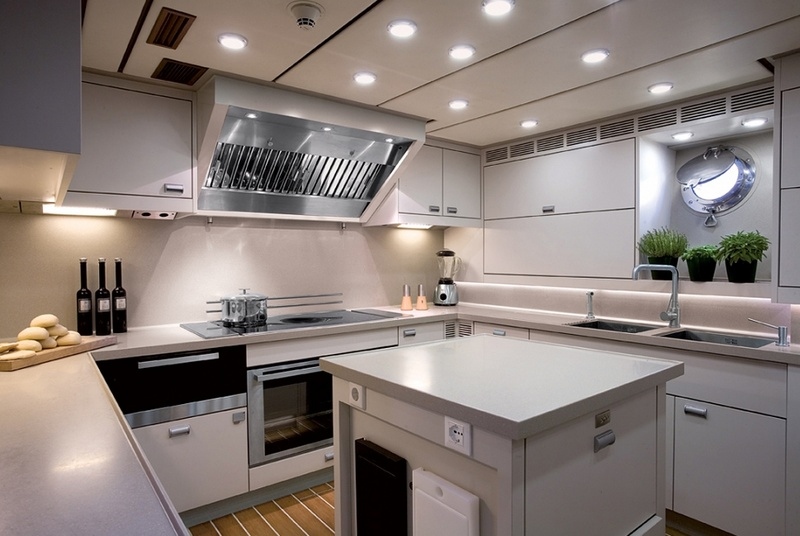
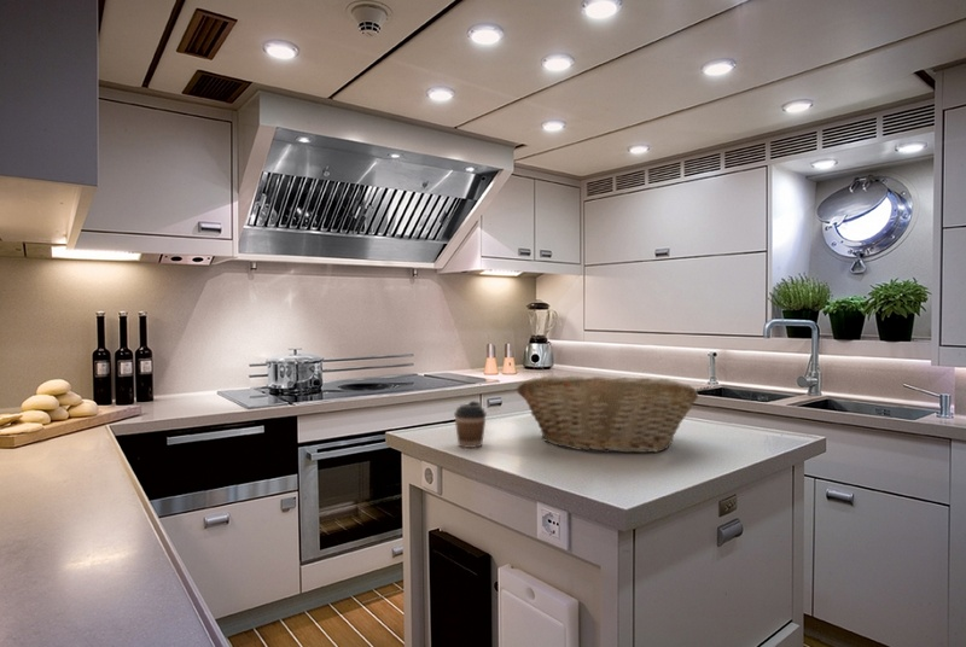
+ fruit basket [516,374,699,454]
+ coffee cup [453,400,488,449]
